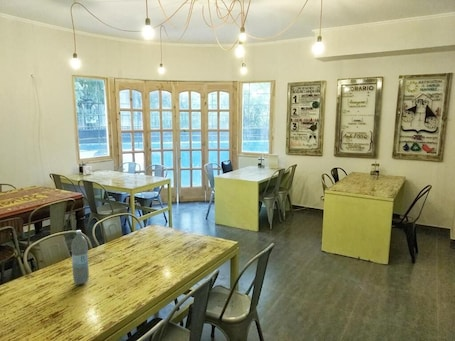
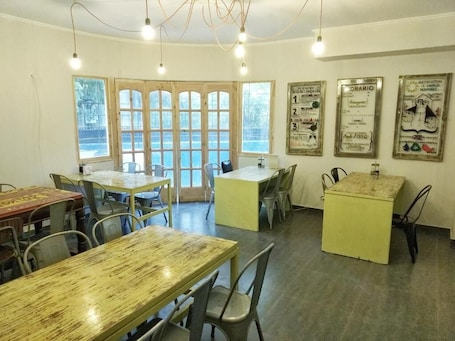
- water bottle [70,229,90,286]
